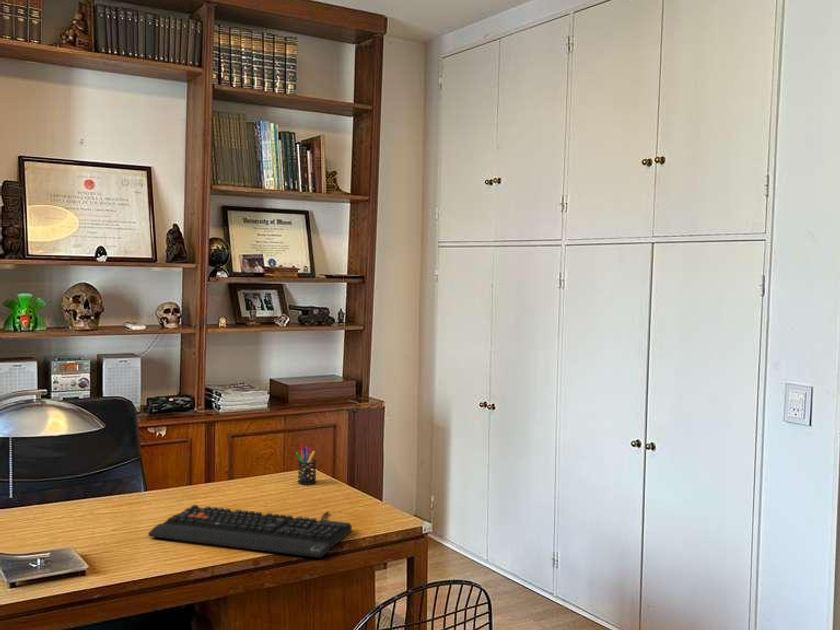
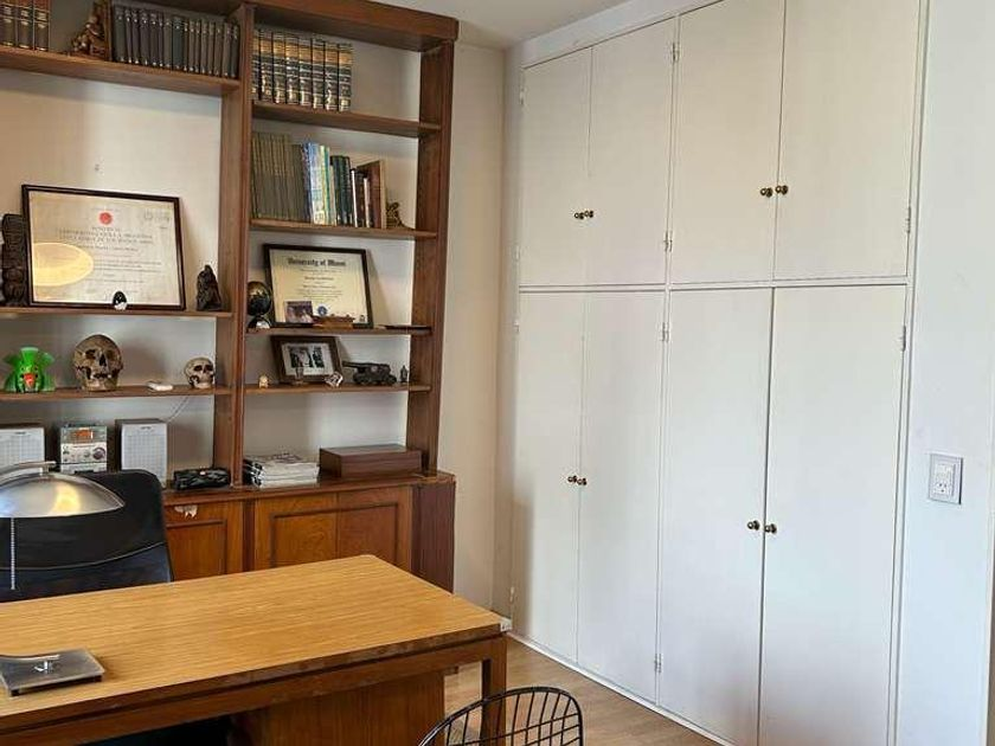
- keyboard [147,504,353,559]
- pen holder [295,443,318,486]
